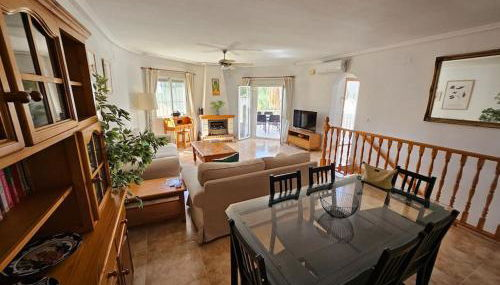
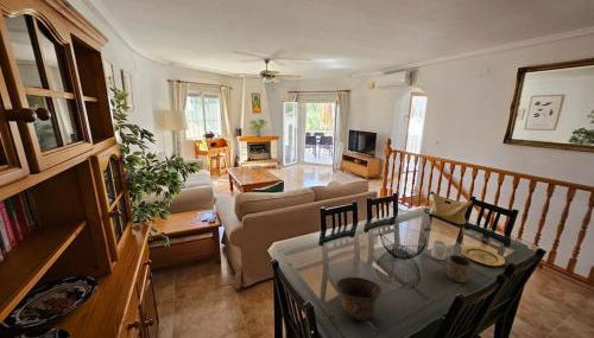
+ plate [460,244,506,267]
+ mug [430,240,454,261]
+ bowl [336,276,383,321]
+ cup [446,254,472,283]
